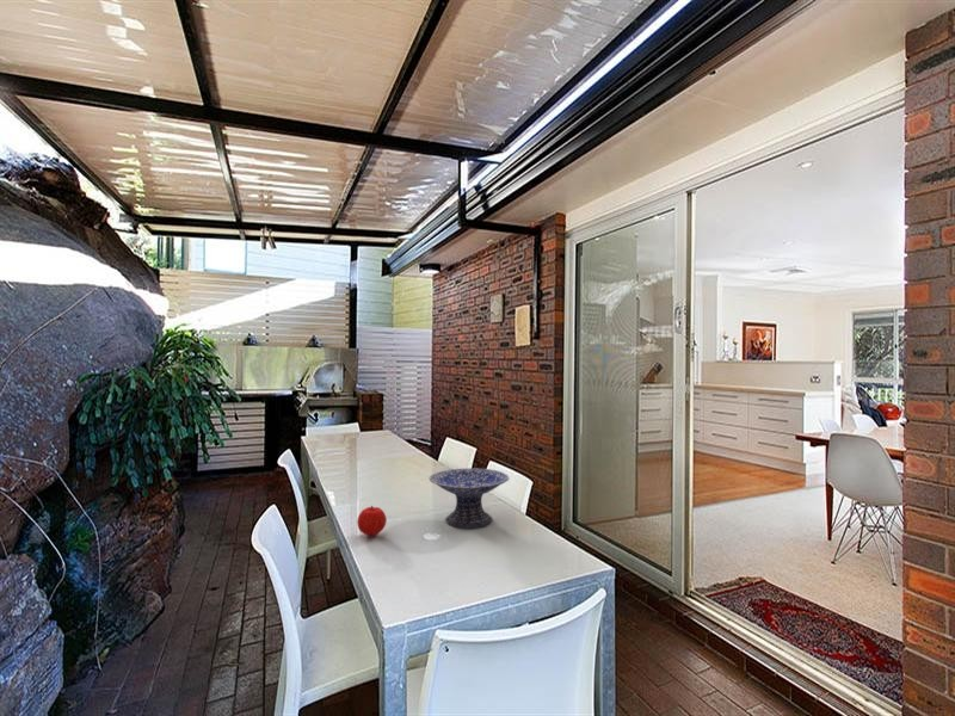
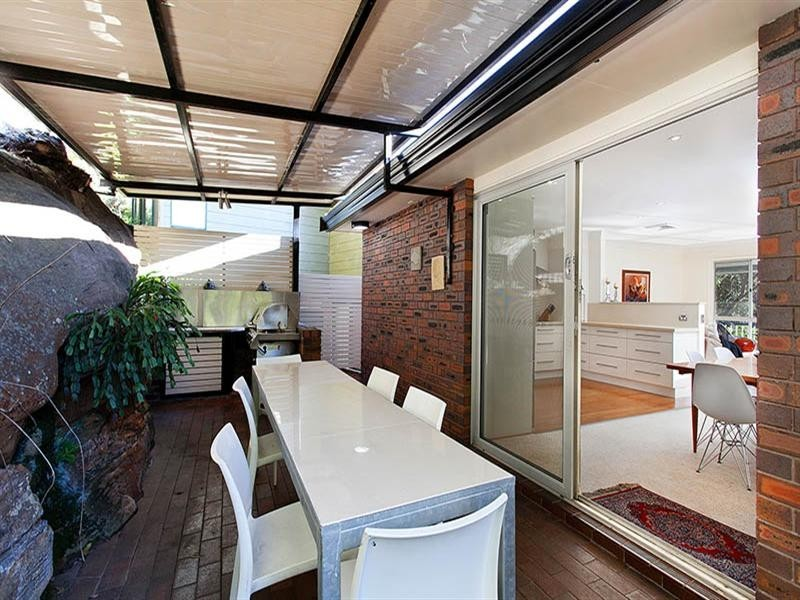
- decorative bowl [427,468,510,529]
- fruit [356,505,388,538]
